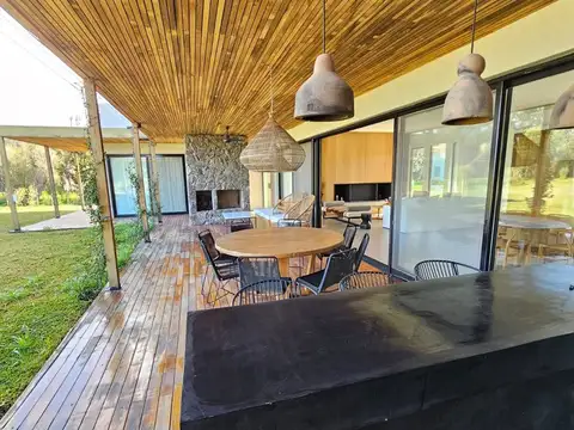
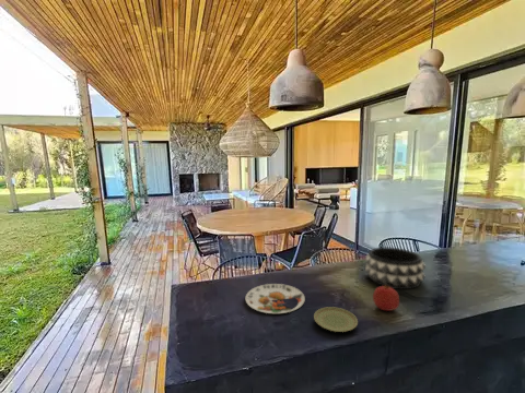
+ decorative bowl [364,246,427,290]
+ plate [313,306,359,333]
+ plate [245,283,306,314]
+ fruit [372,285,400,312]
